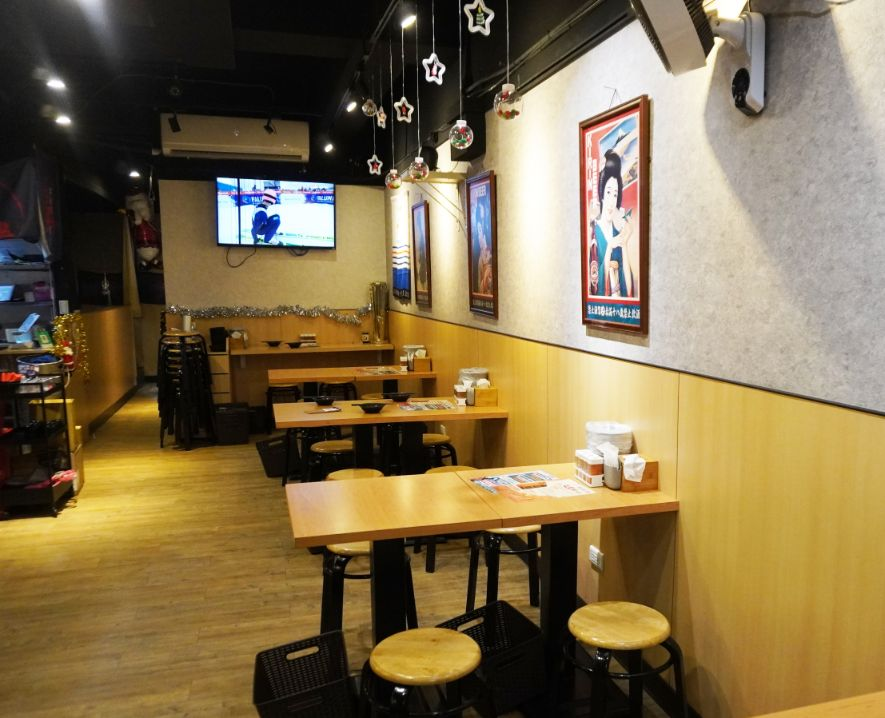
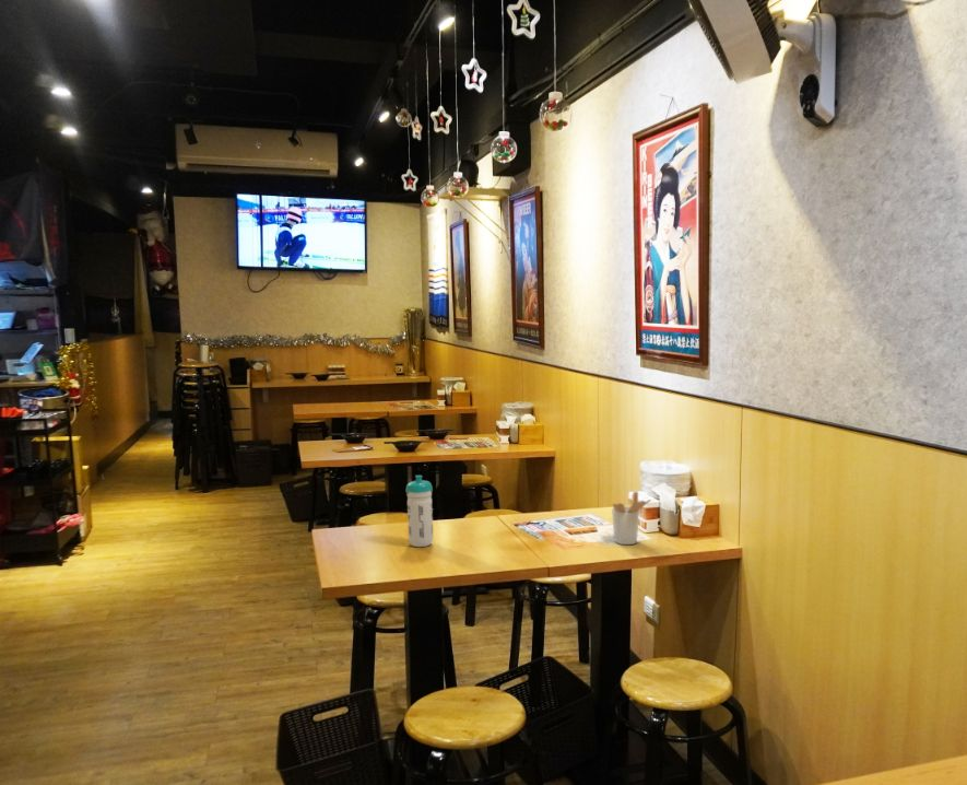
+ utensil holder [611,490,652,546]
+ water bottle [405,474,434,548]
